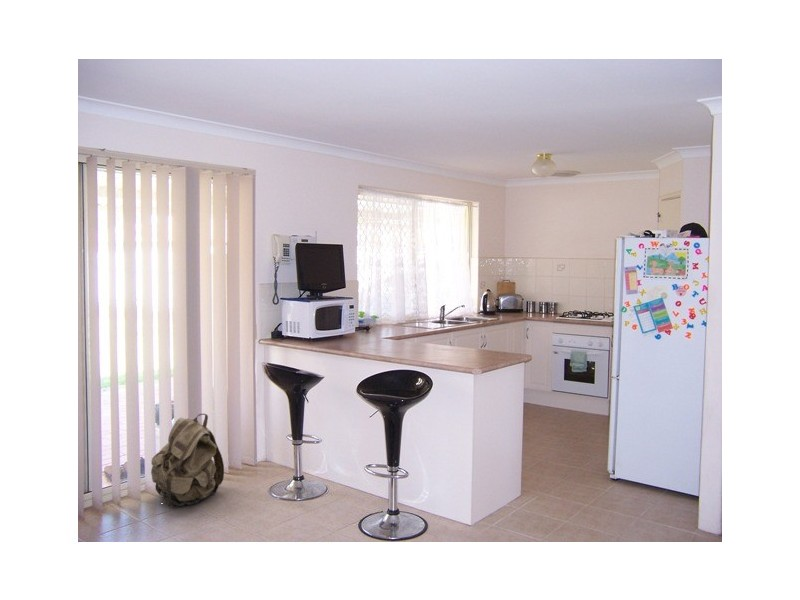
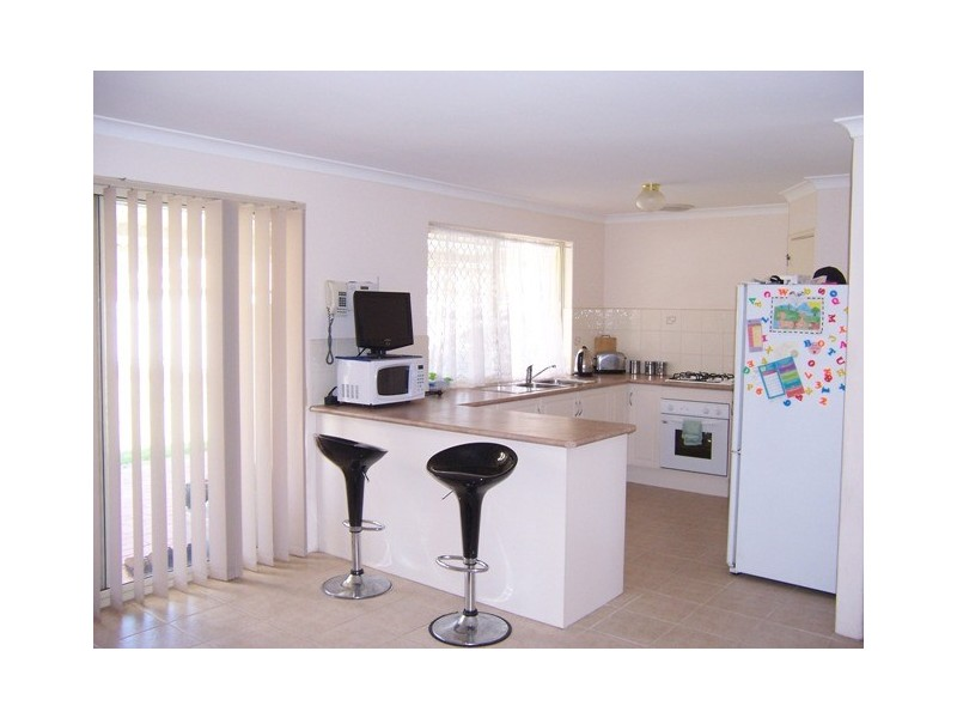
- backpack [150,413,225,508]
